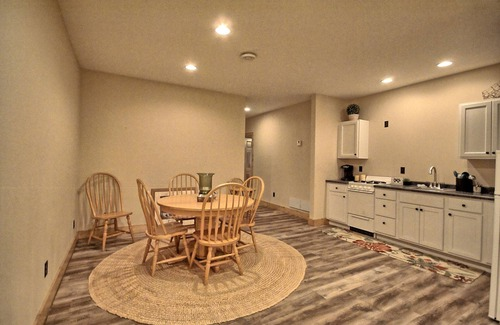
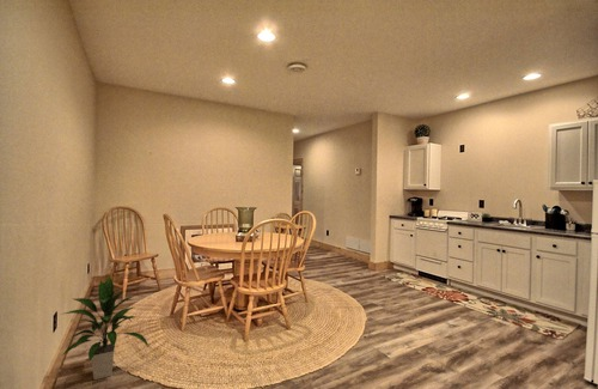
+ indoor plant [60,275,151,381]
